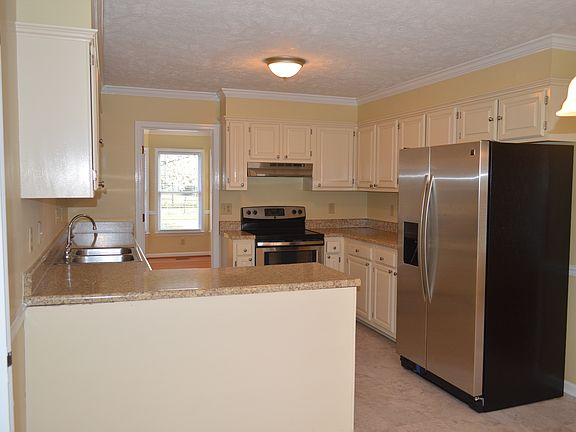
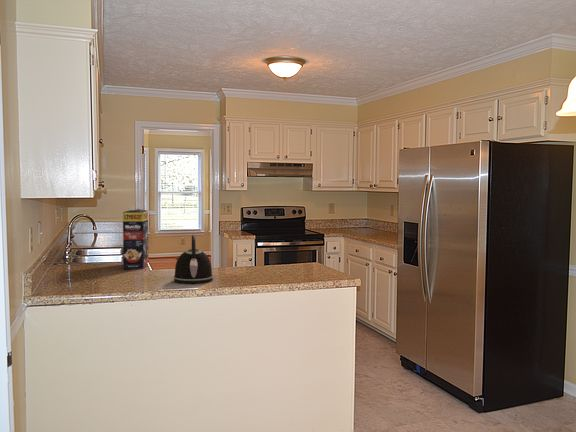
+ kettle [173,234,214,285]
+ cereal box [122,208,150,270]
